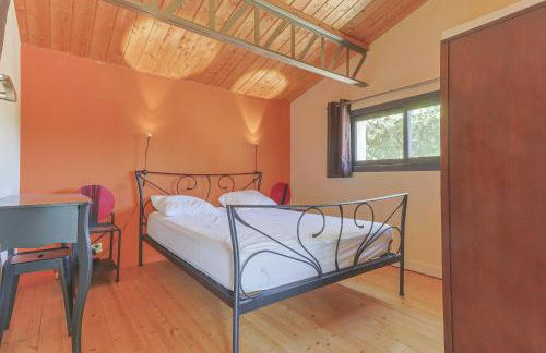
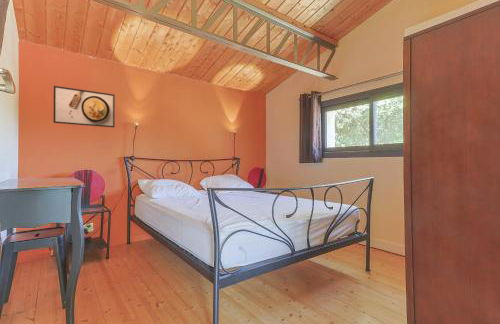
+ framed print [53,85,116,128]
